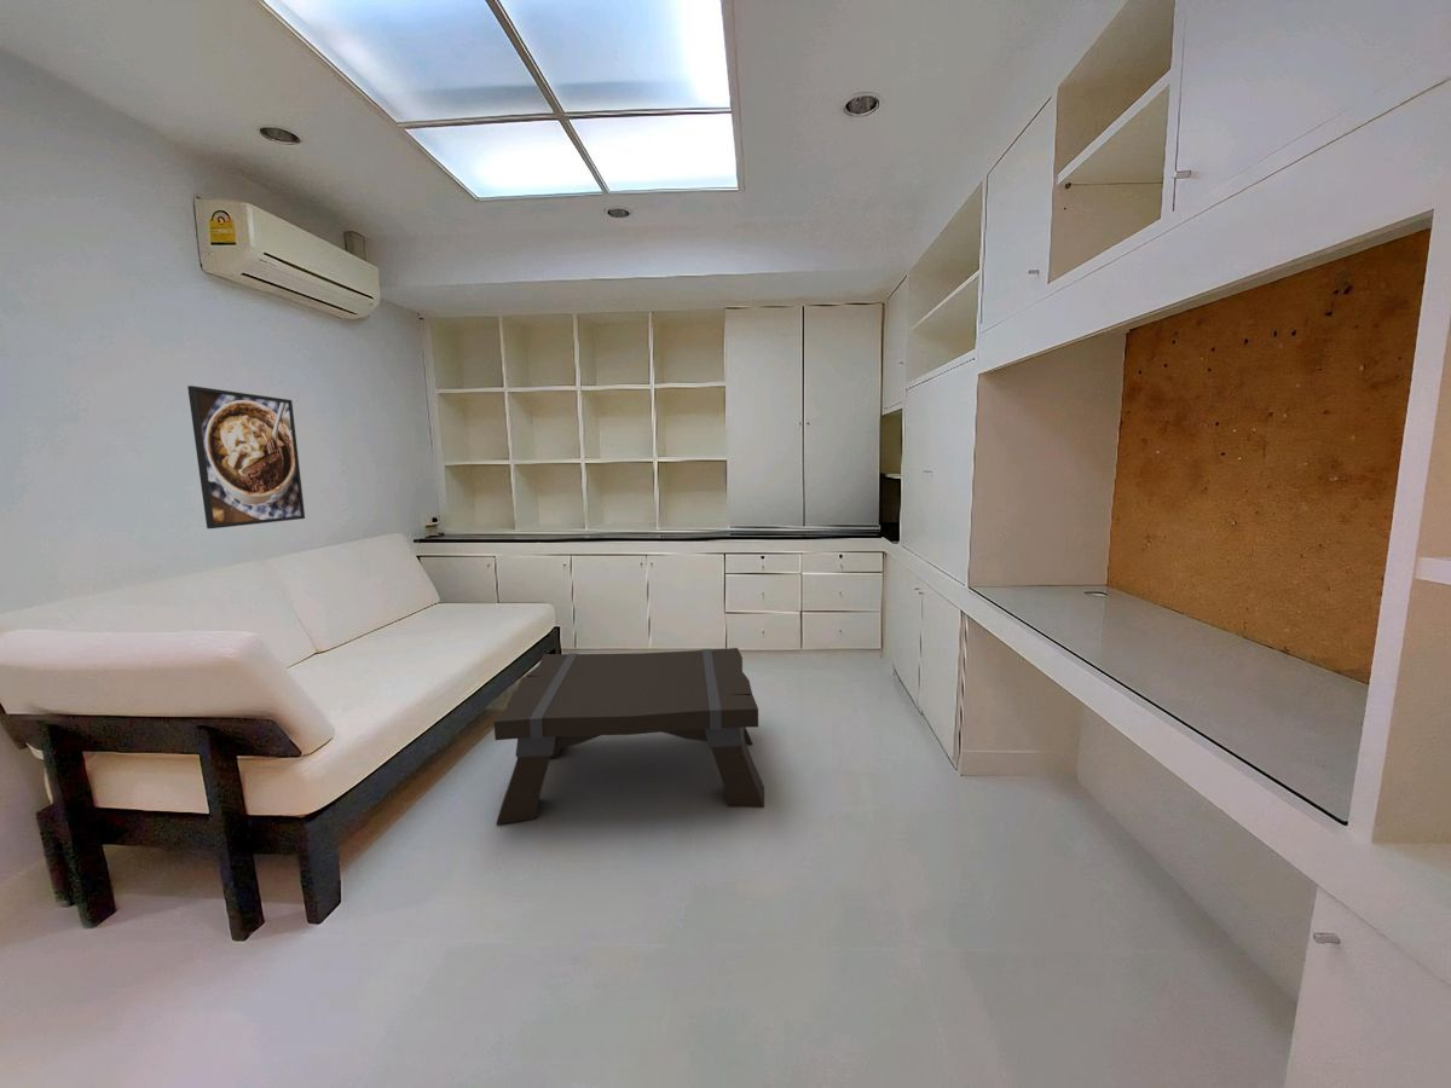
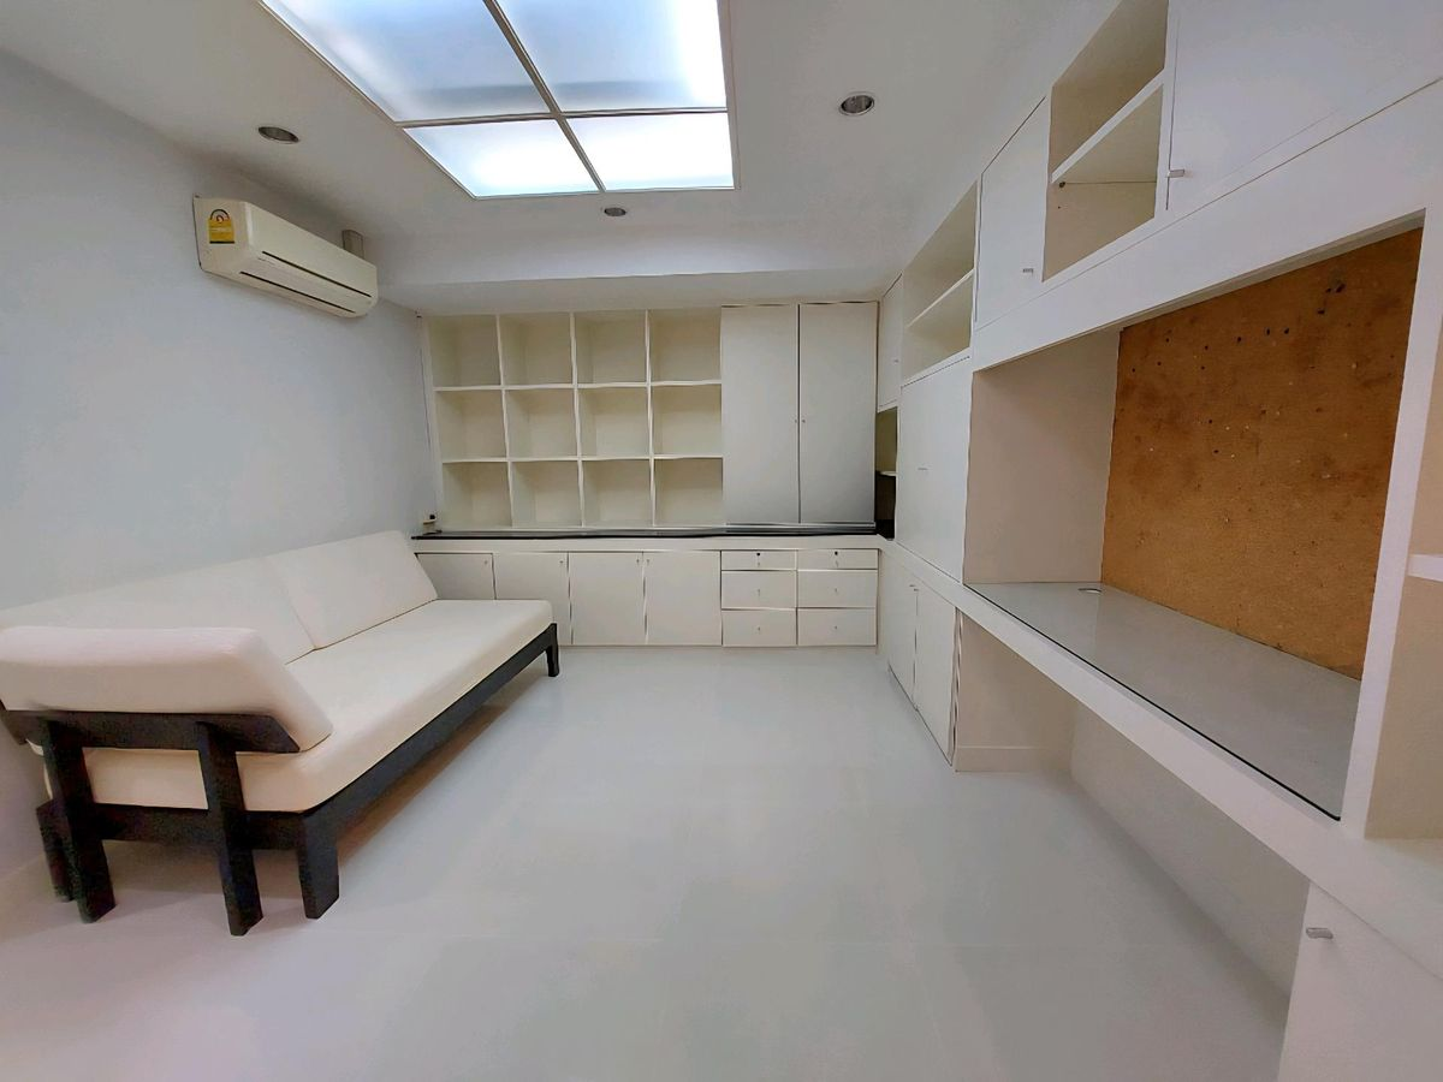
- coffee table [493,647,765,826]
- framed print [186,384,306,529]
